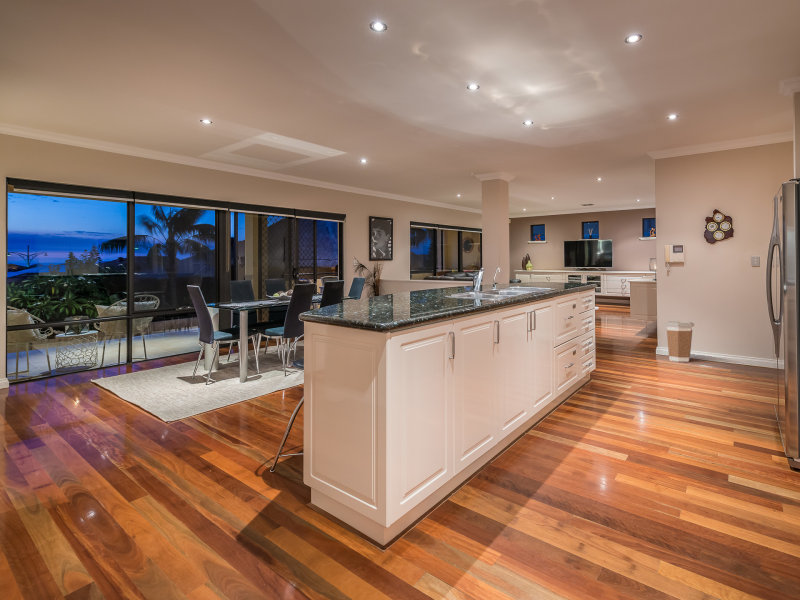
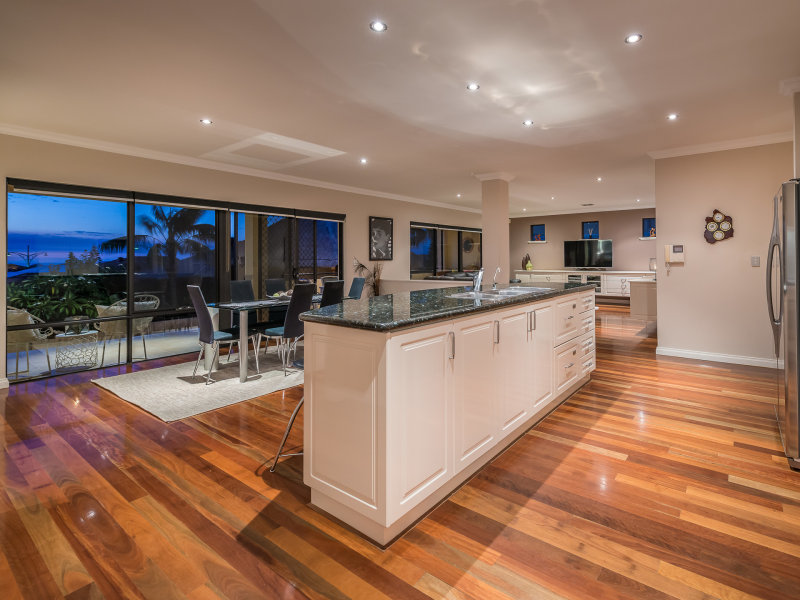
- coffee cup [664,320,695,363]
